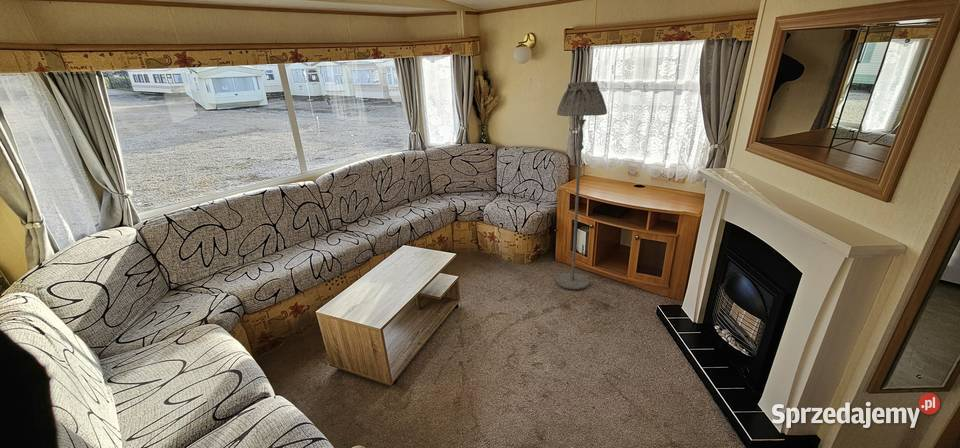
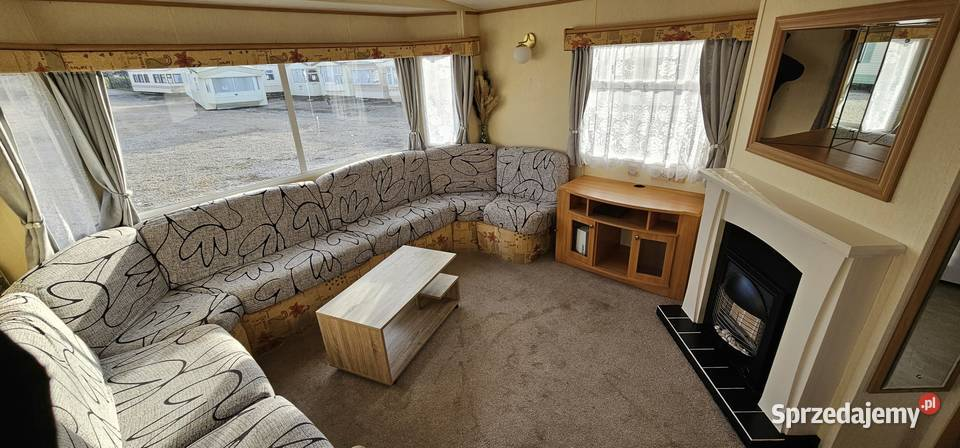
- floor lamp [555,81,608,291]
